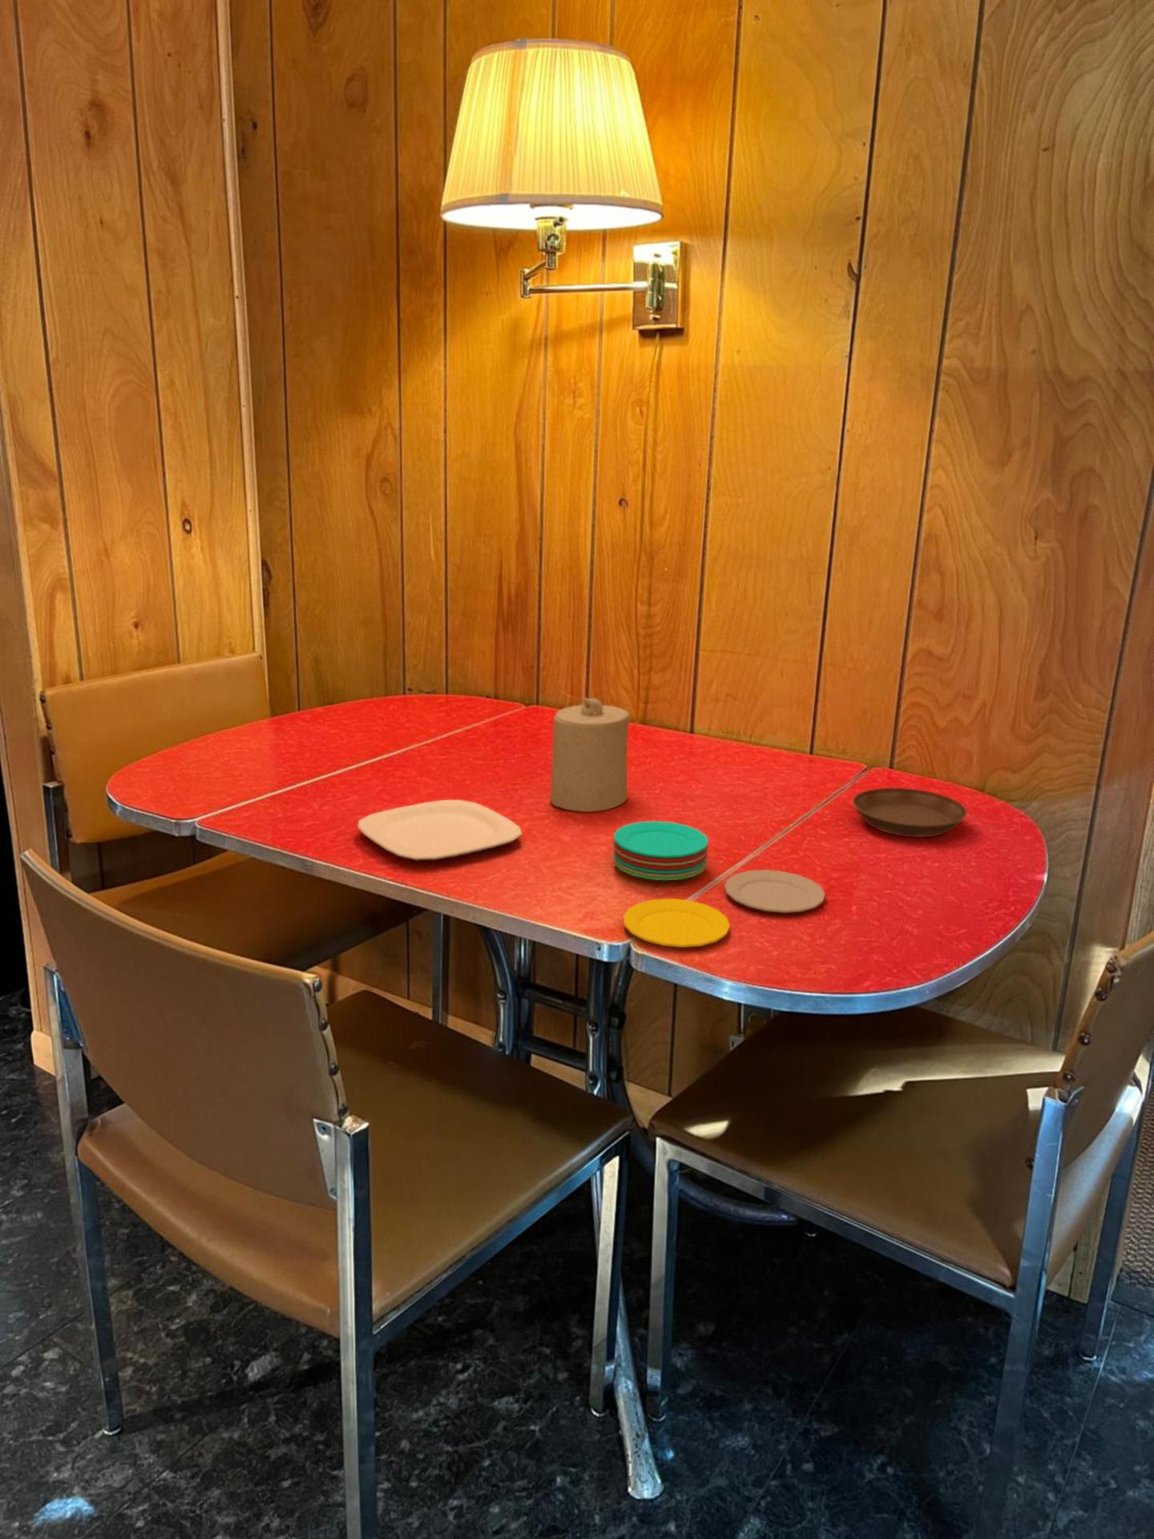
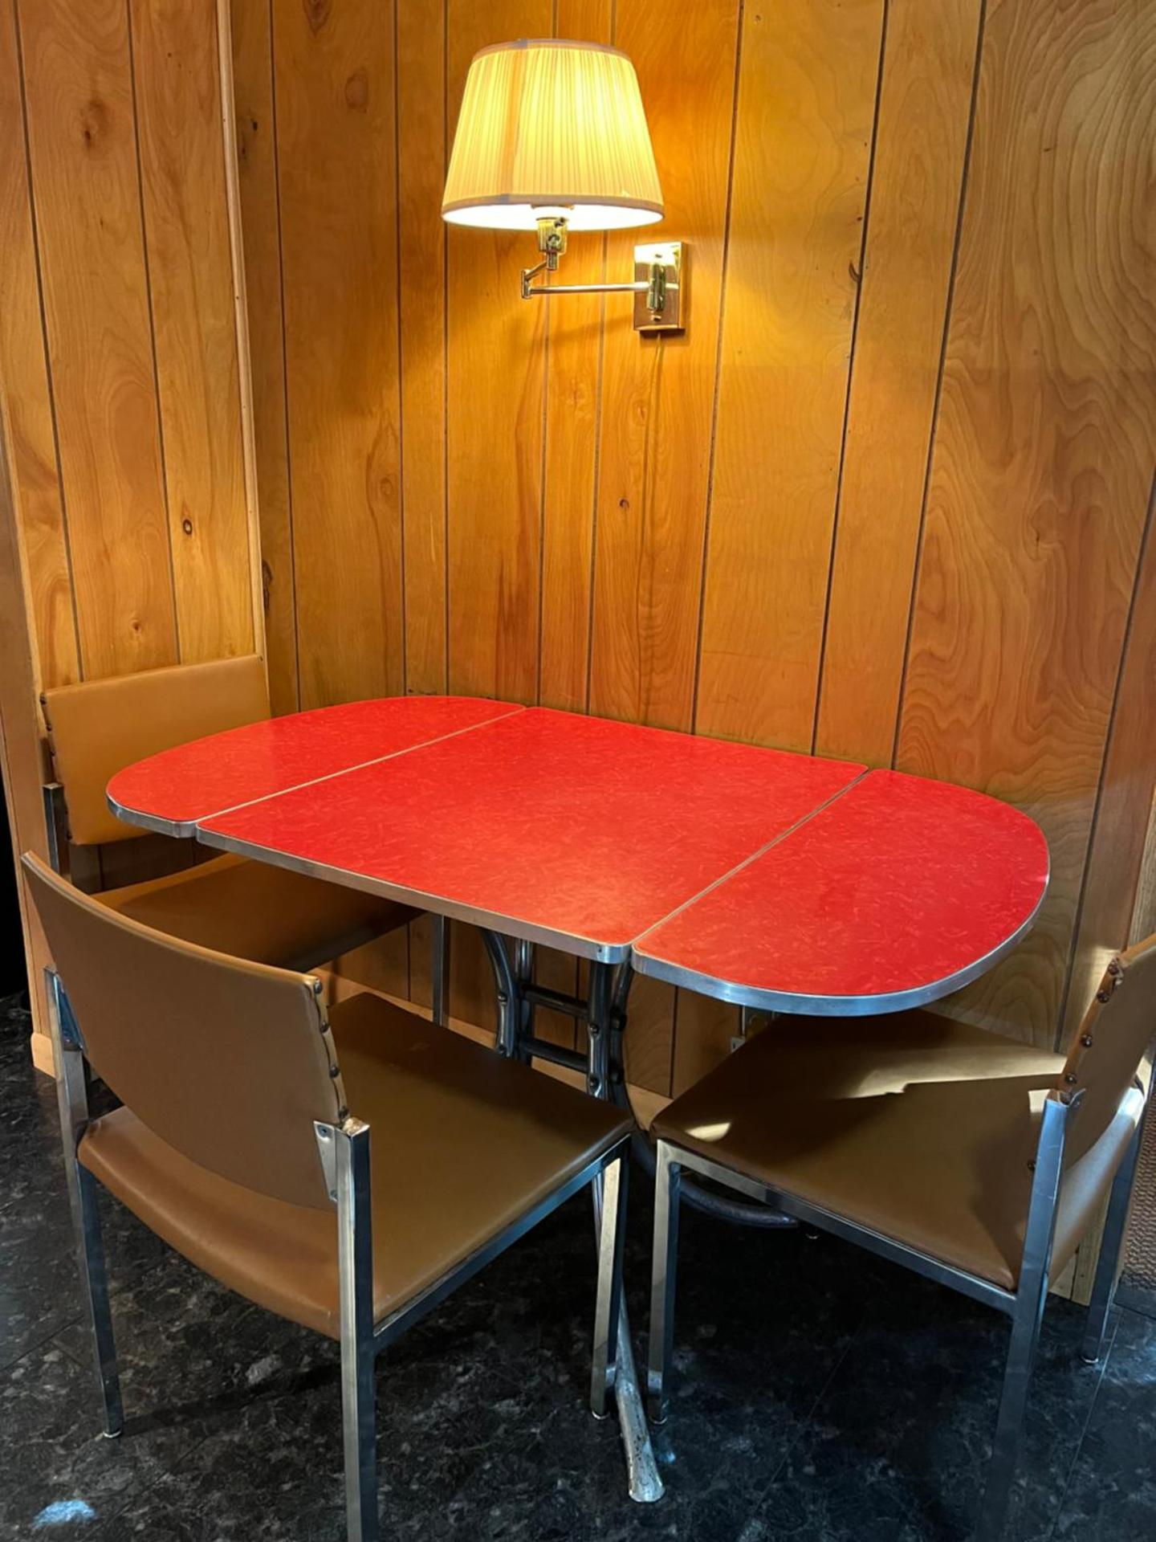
- saucer [852,788,969,837]
- candle [550,697,630,813]
- plate [612,820,825,949]
- plate [356,799,522,862]
